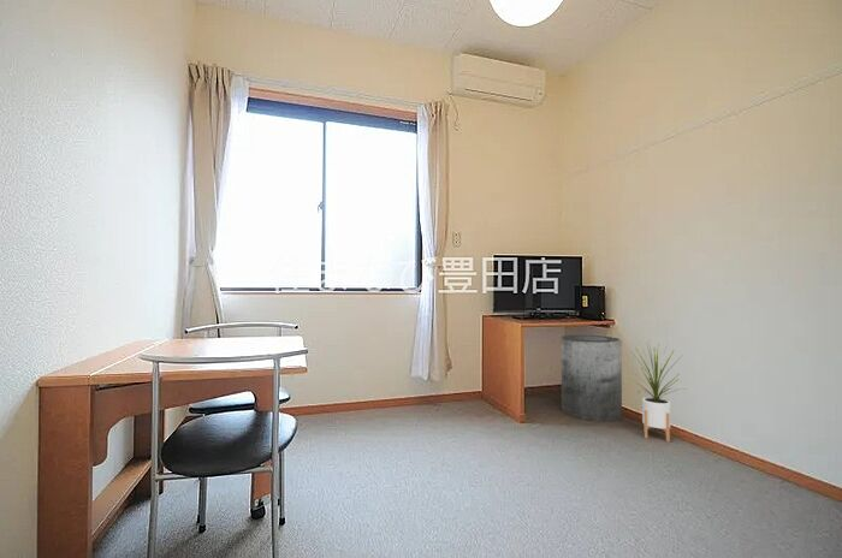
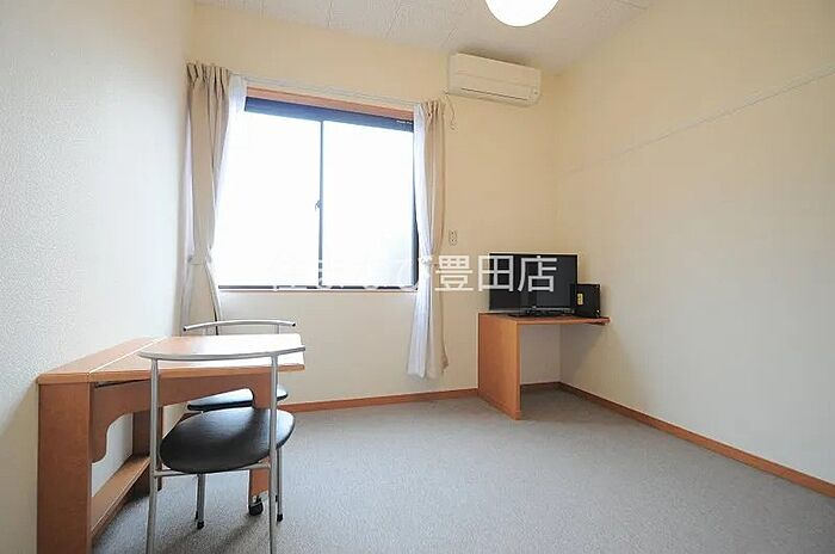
- trash can [561,333,623,423]
- house plant [623,339,688,443]
